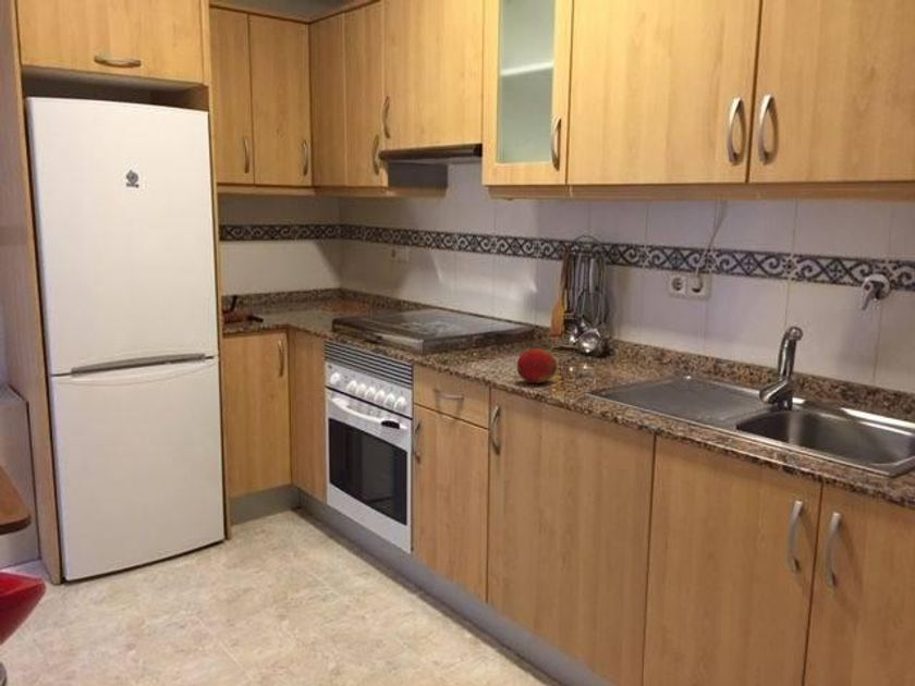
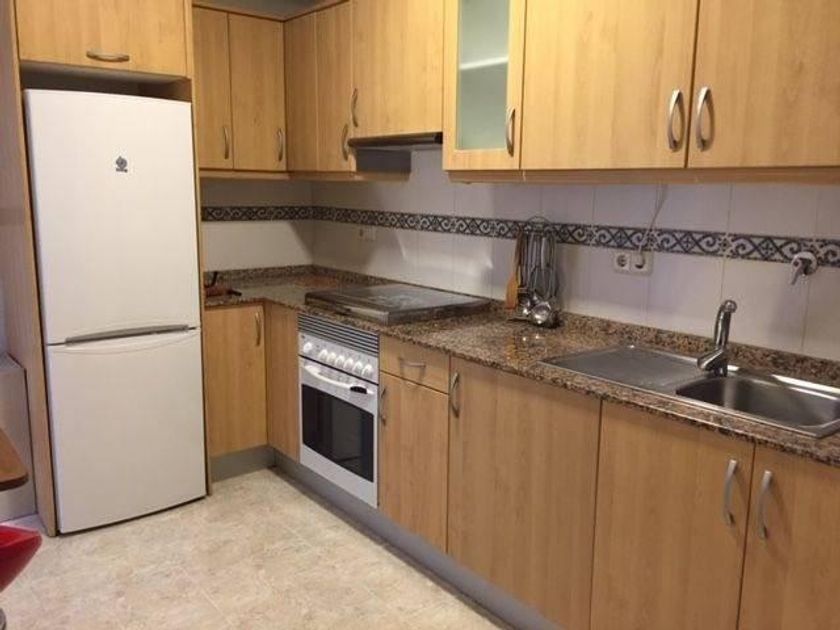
- fruit [516,347,559,384]
